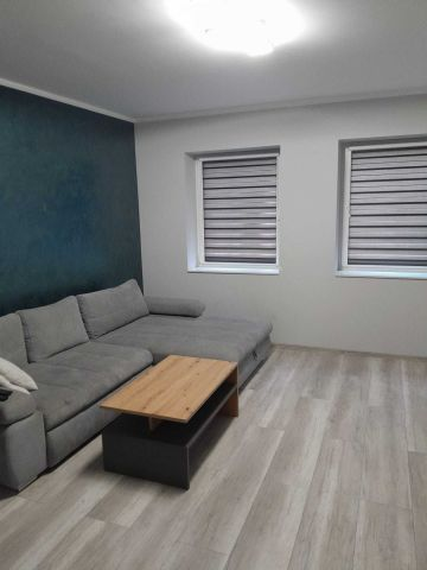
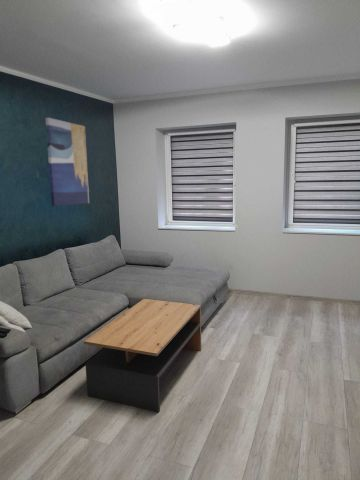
+ wall art [45,117,90,207]
